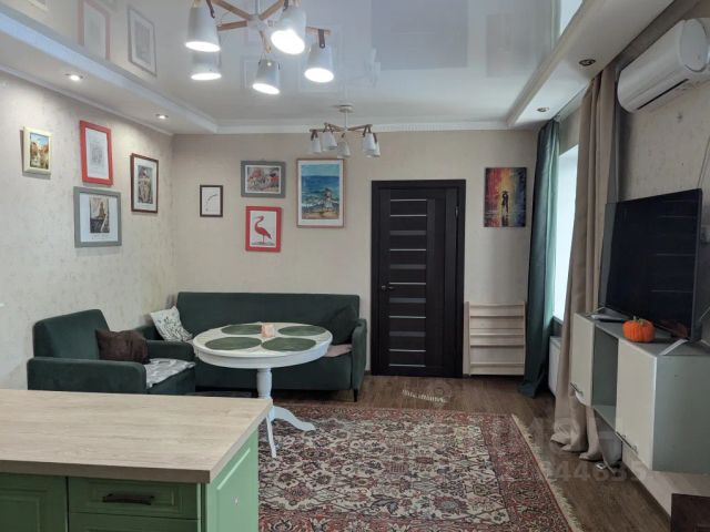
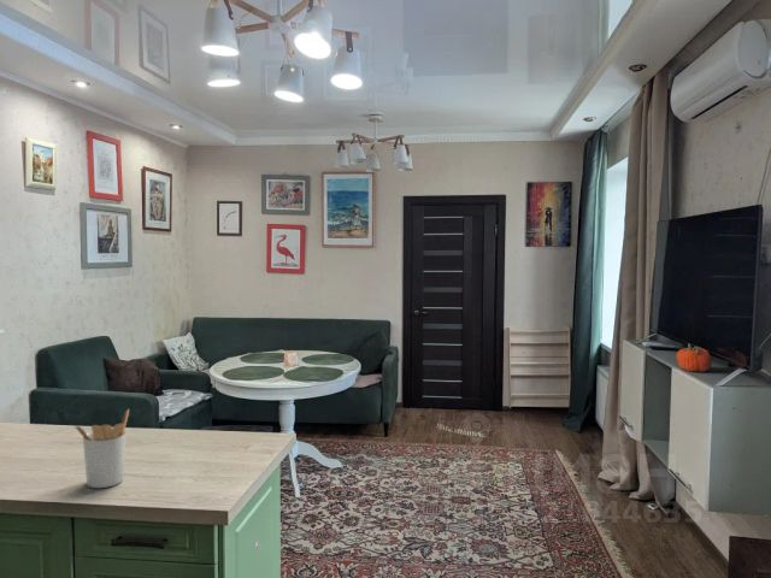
+ utensil holder [73,408,130,489]
